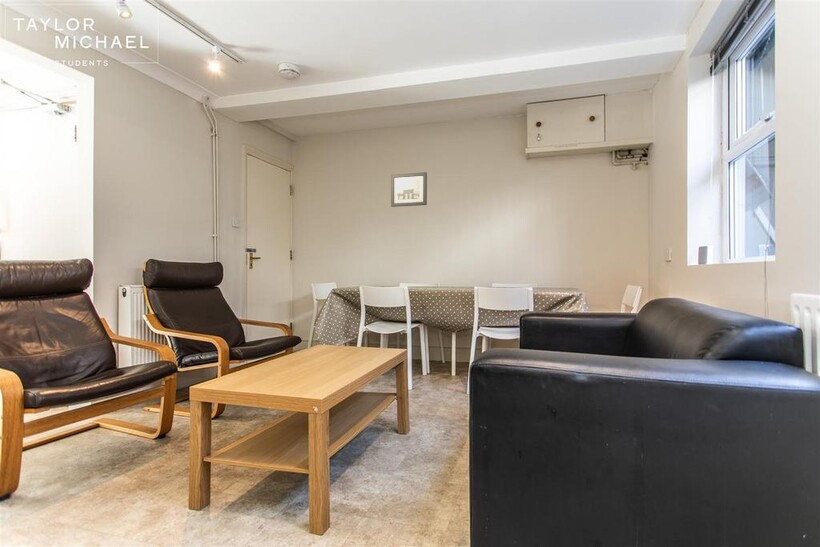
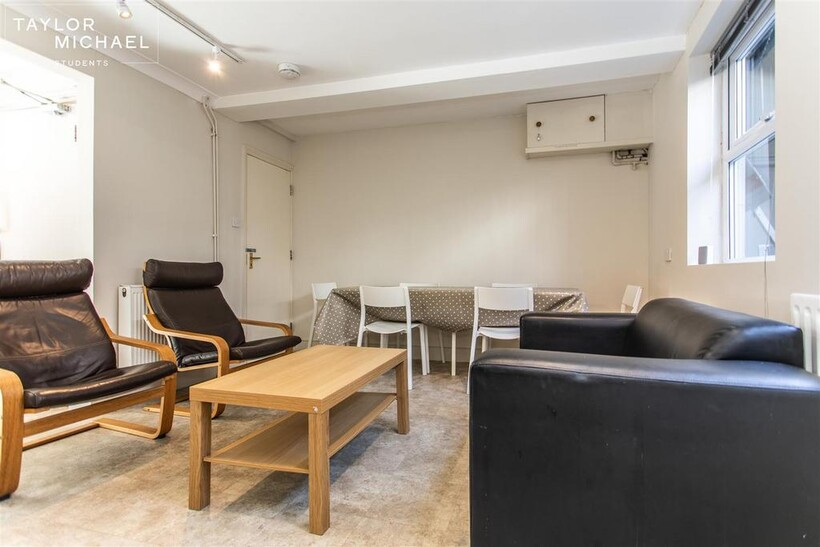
- wall art [390,171,428,208]
